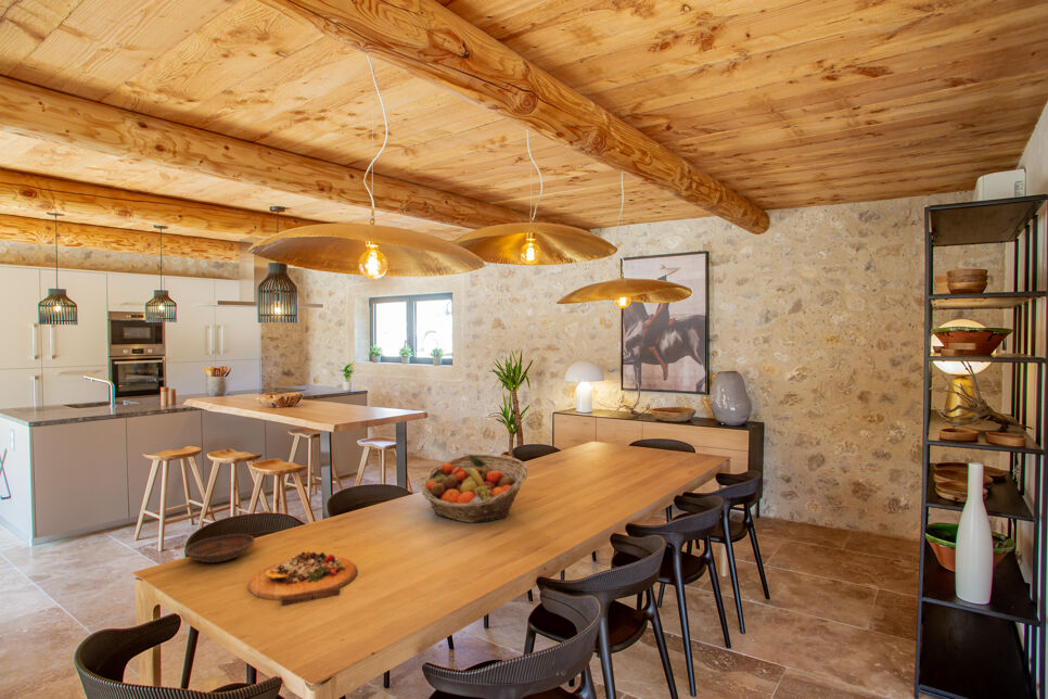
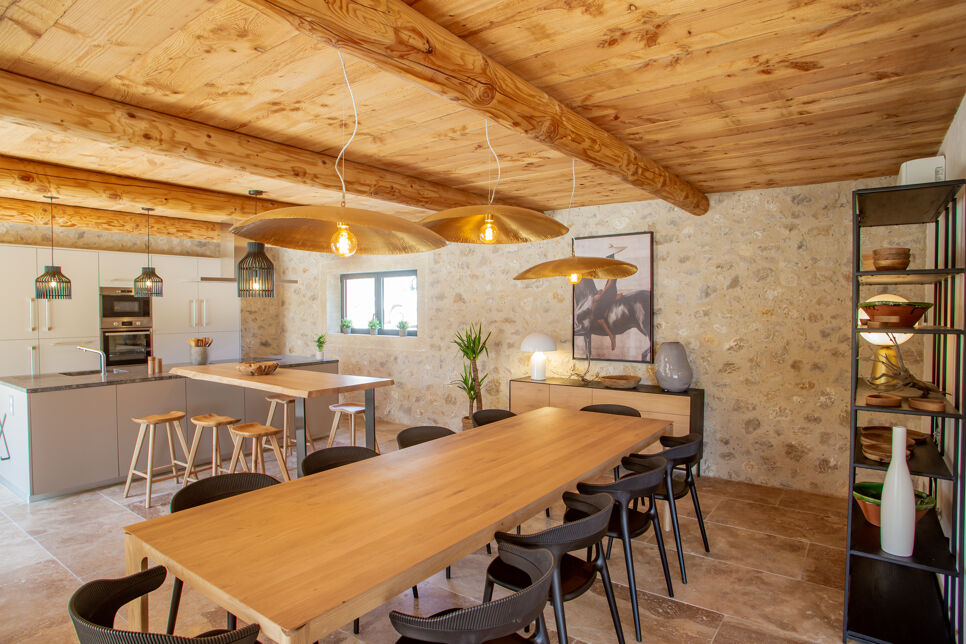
- fruit basket [420,454,529,524]
- cutting board [247,550,358,607]
- bowl [183,533,256,563]
